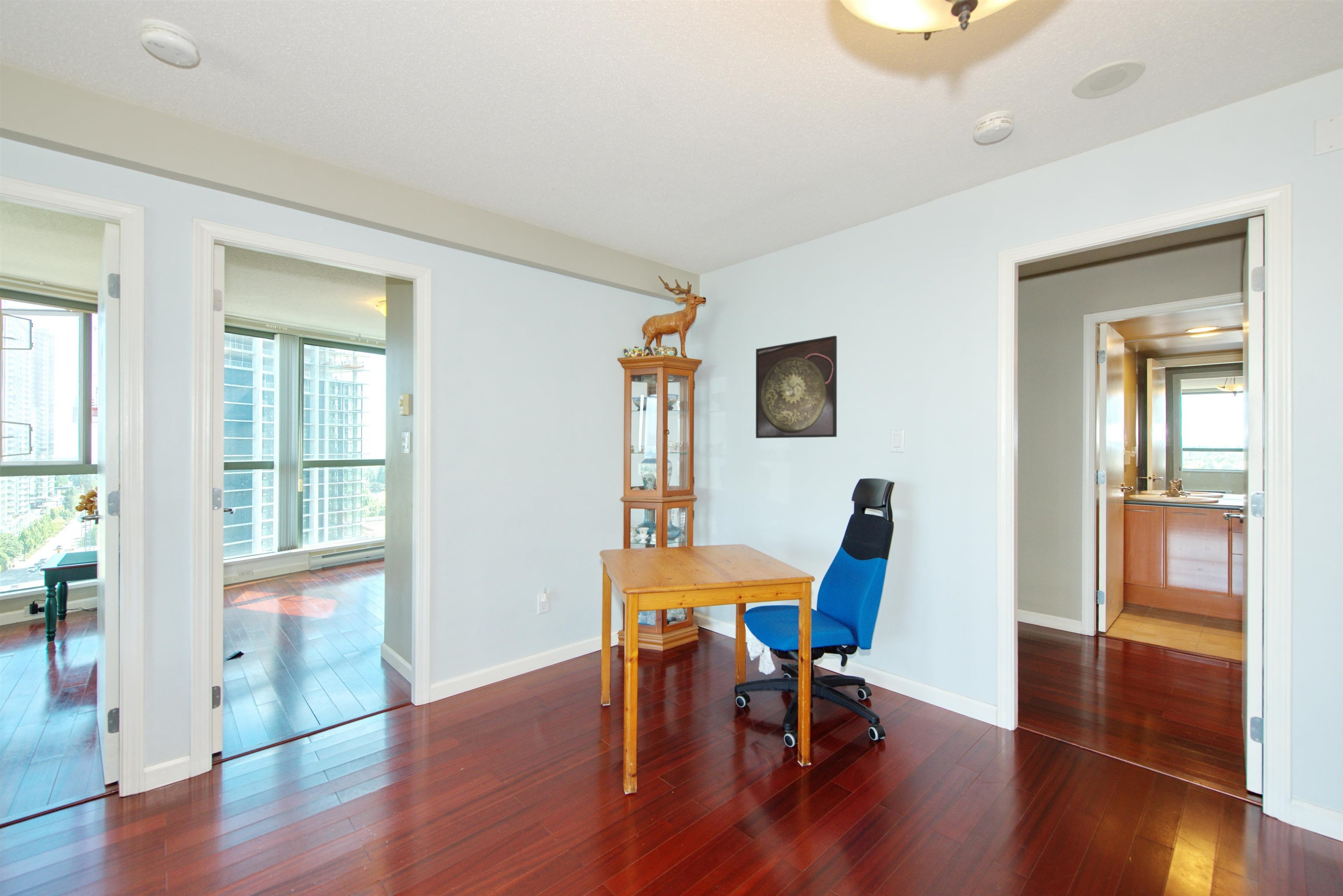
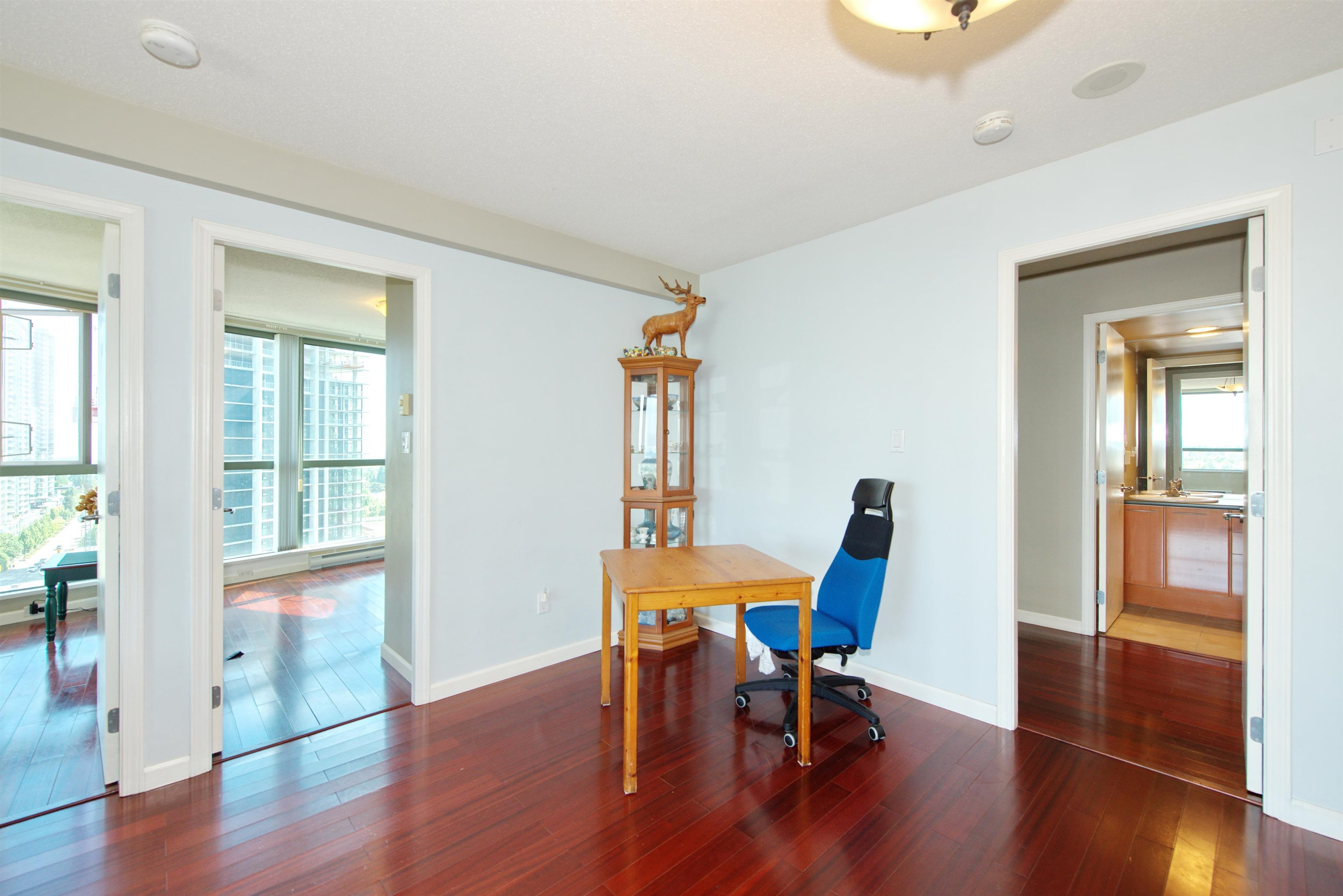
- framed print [755,335,837,439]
